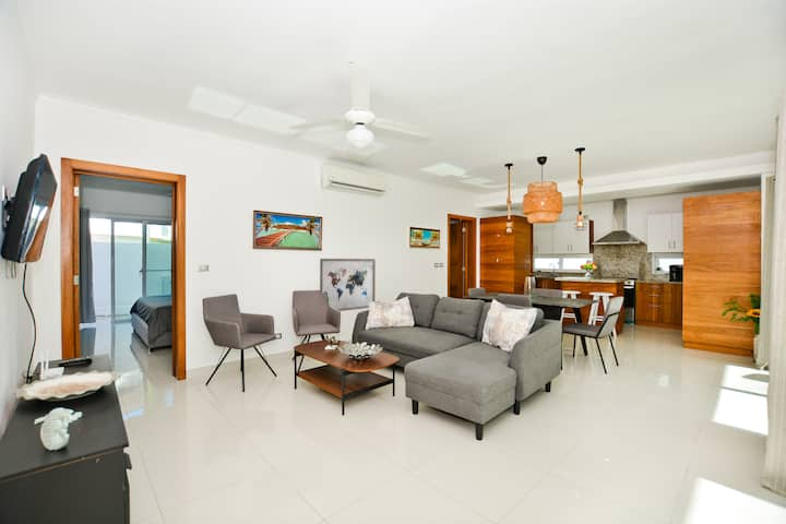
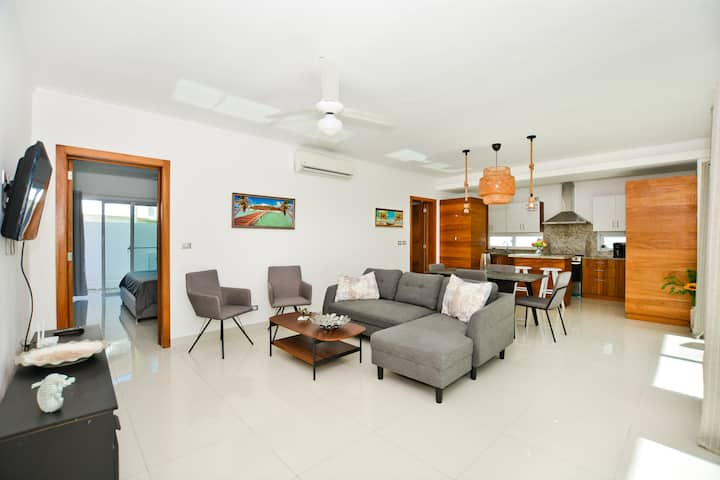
- wall art [319,258,377,312]
